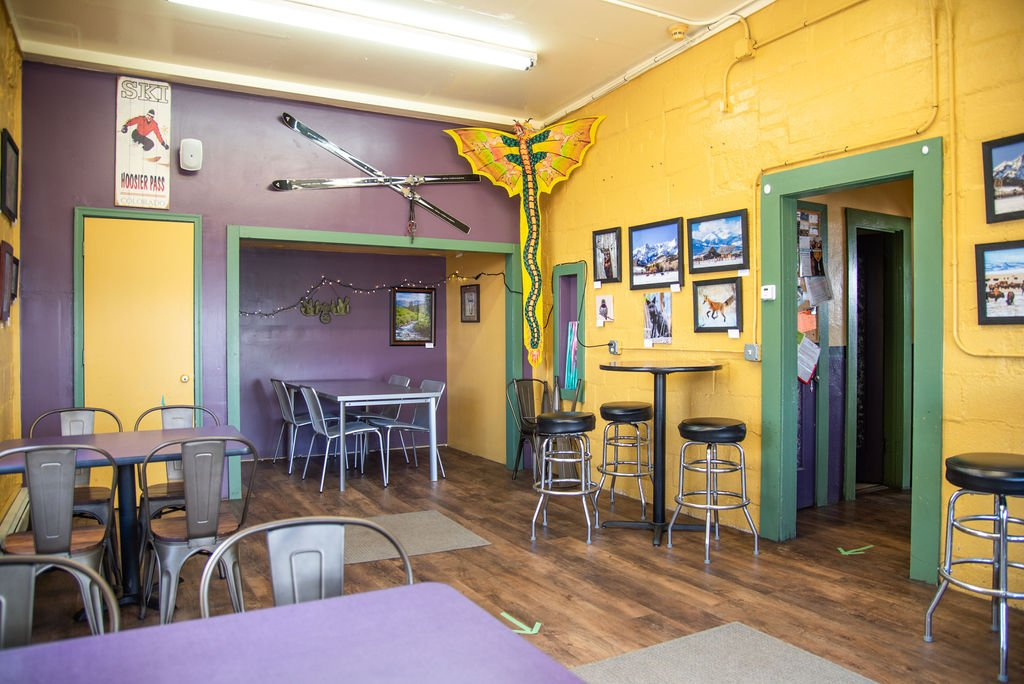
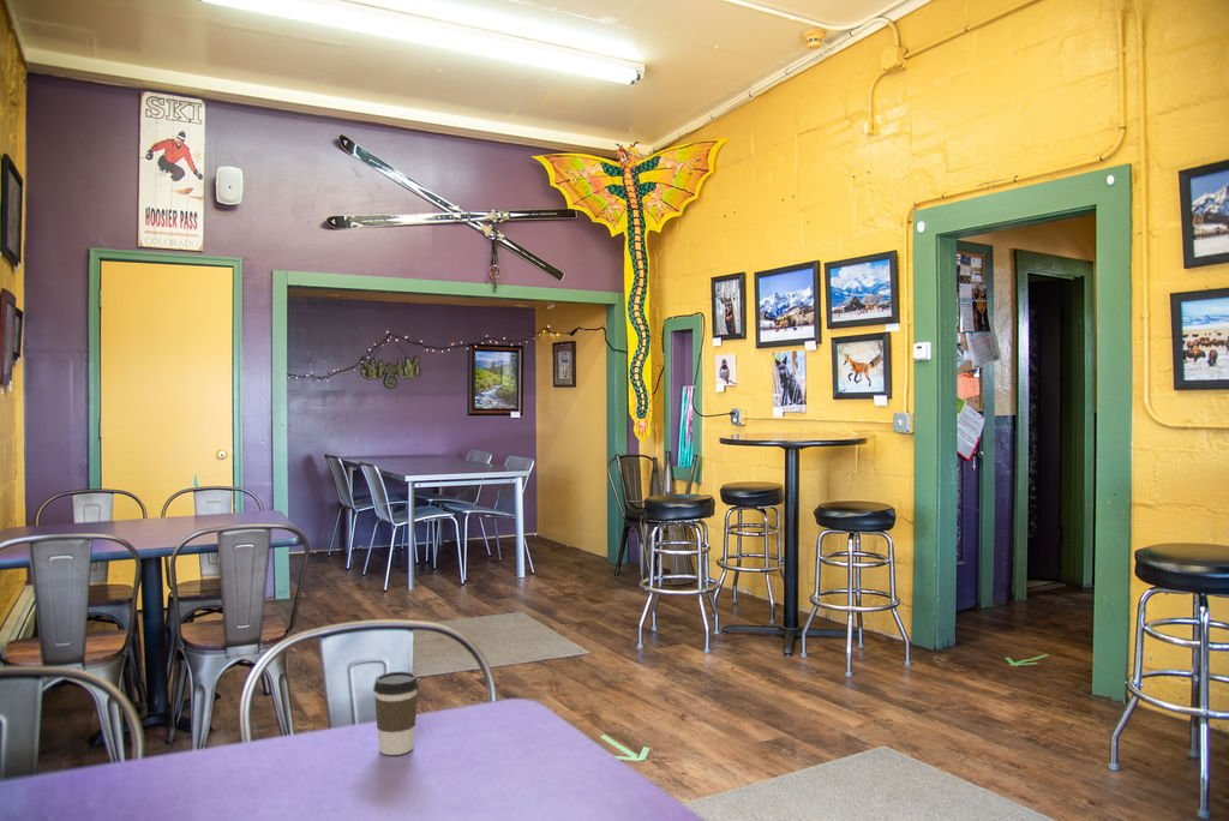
+ coffee cup [372,670,420,756]
